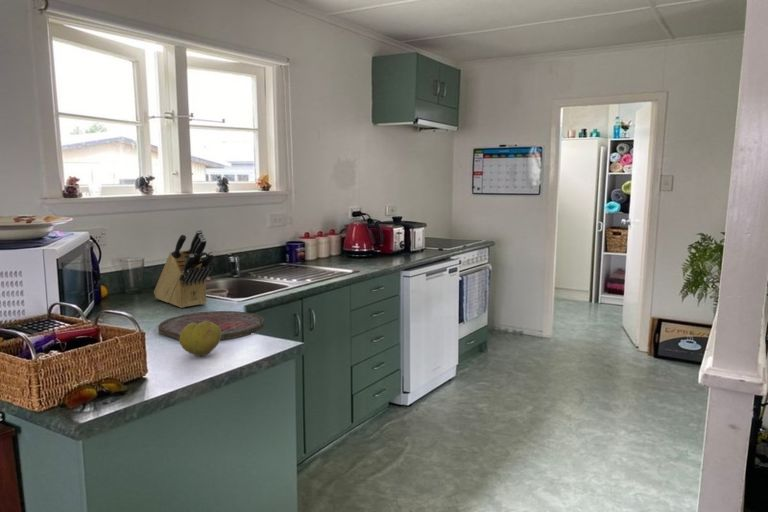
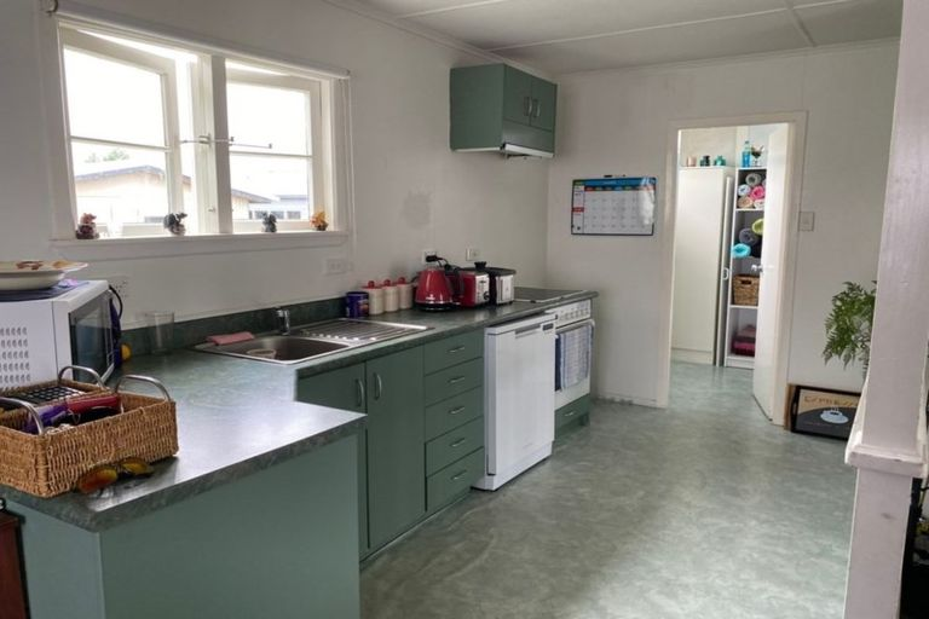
- knife block [153,228,214,309]
- cutting board [157,310,265,341]
- fruit [178,321,222,357]
